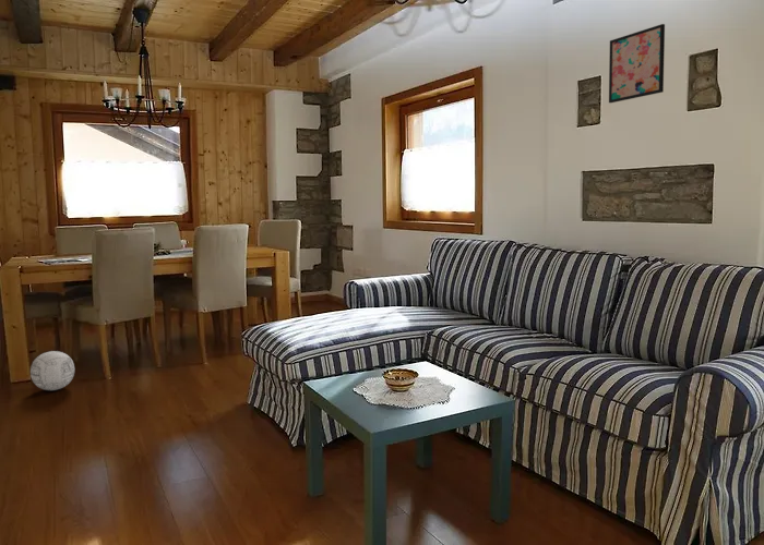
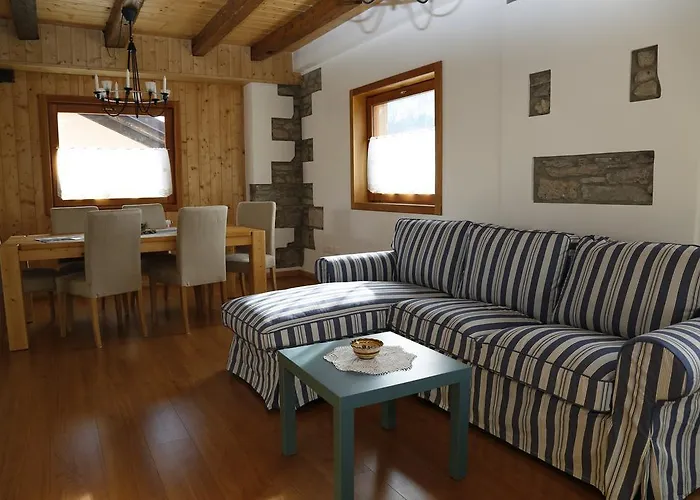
- wall art [608,23,666,104]
- ball [29,350,75,391]
